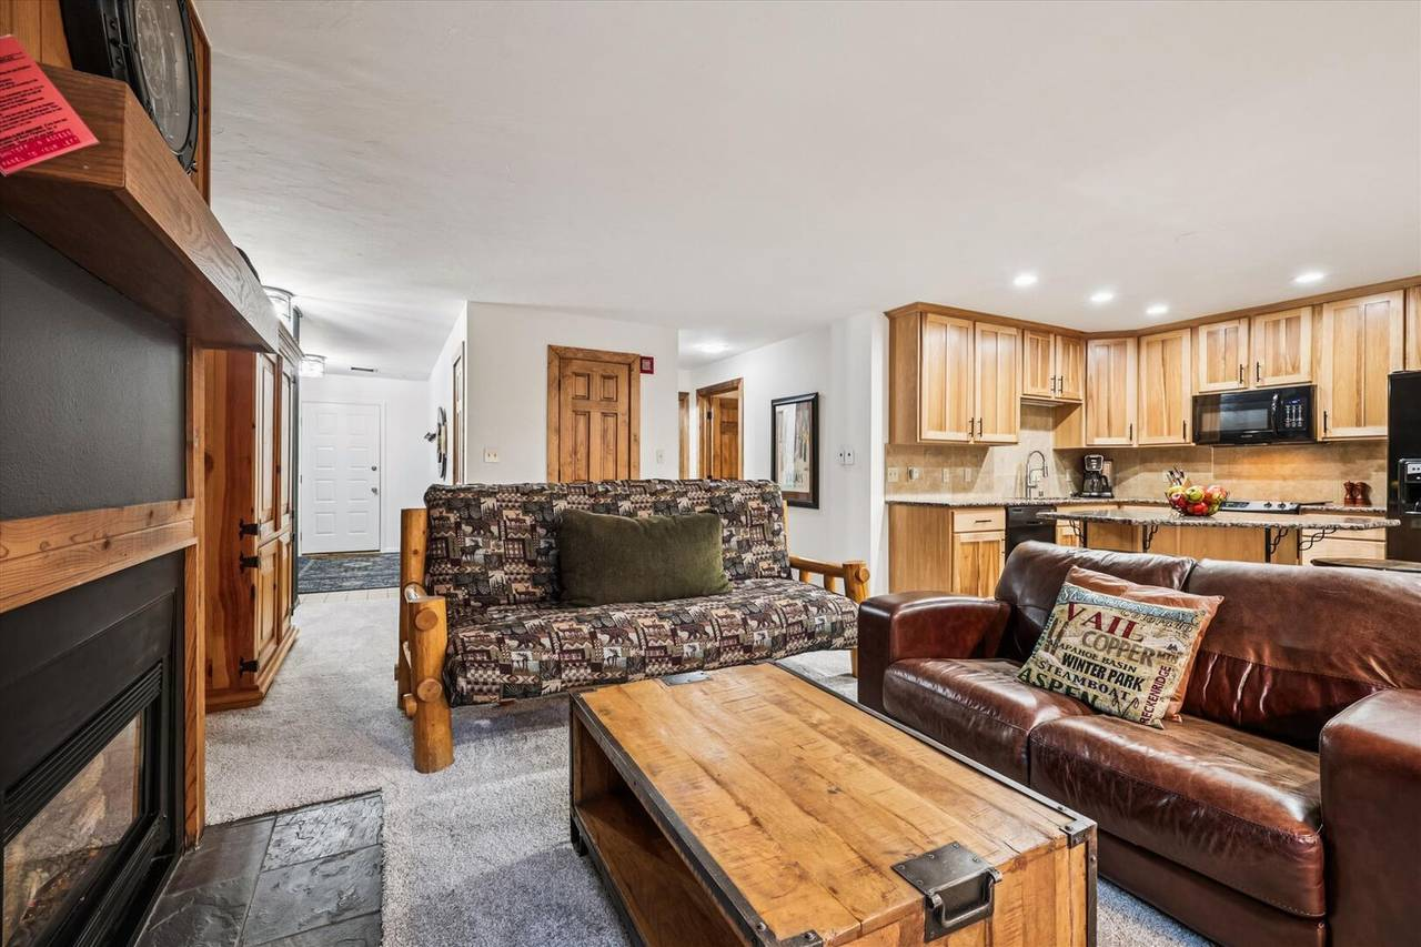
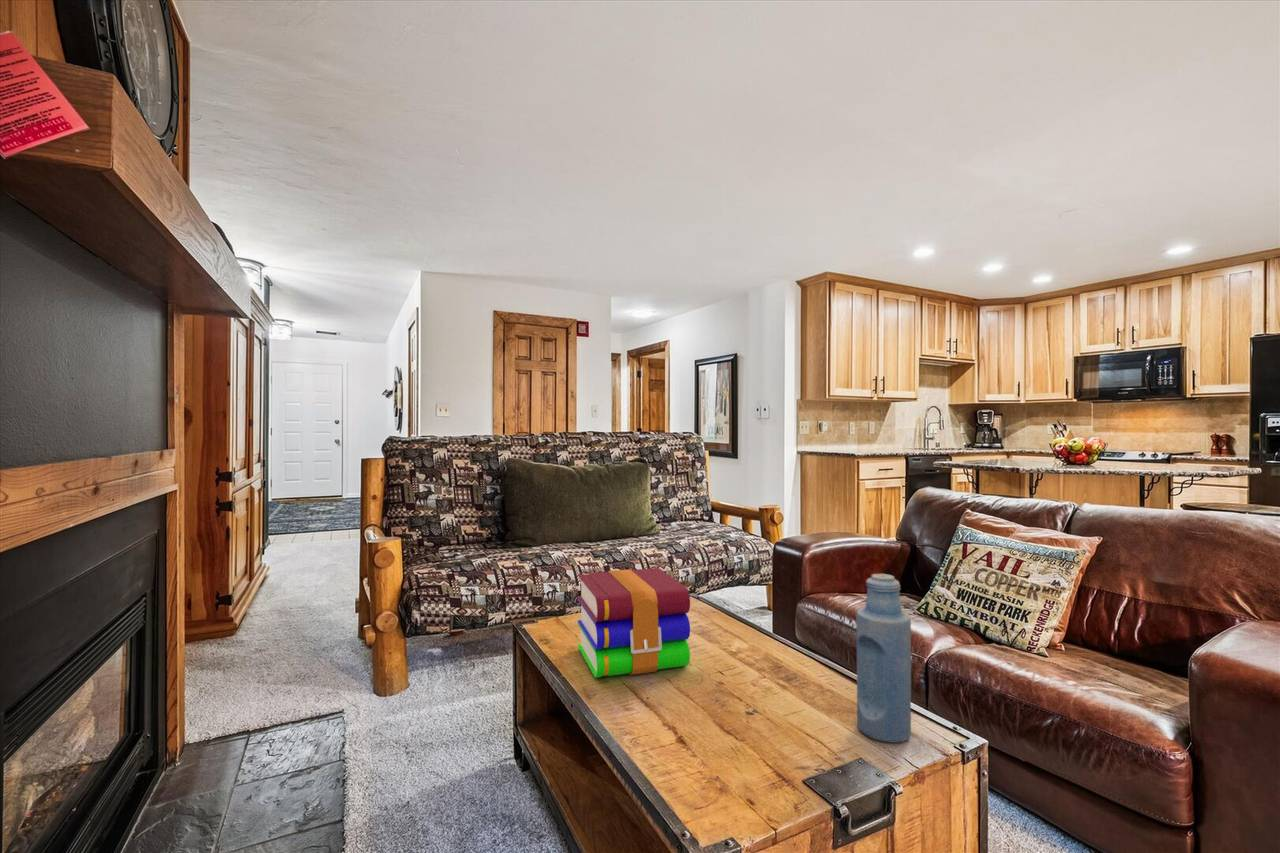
+ books [577,567,691,679]
+ bottle [855,573,912,744]
